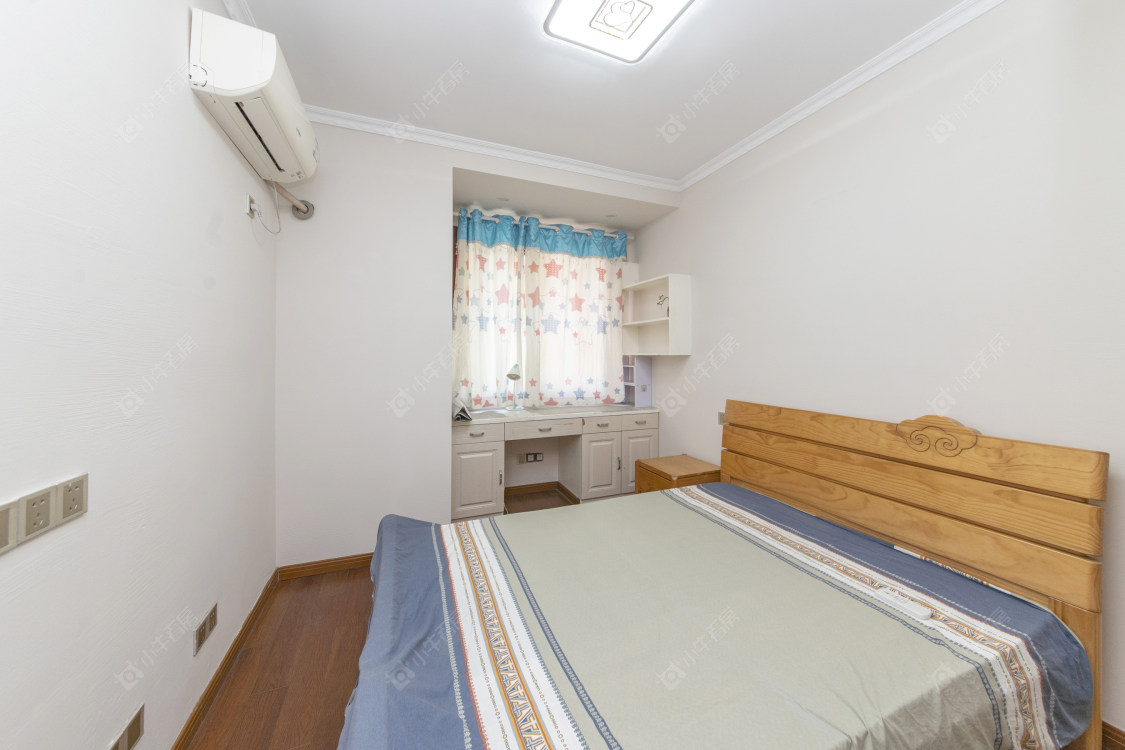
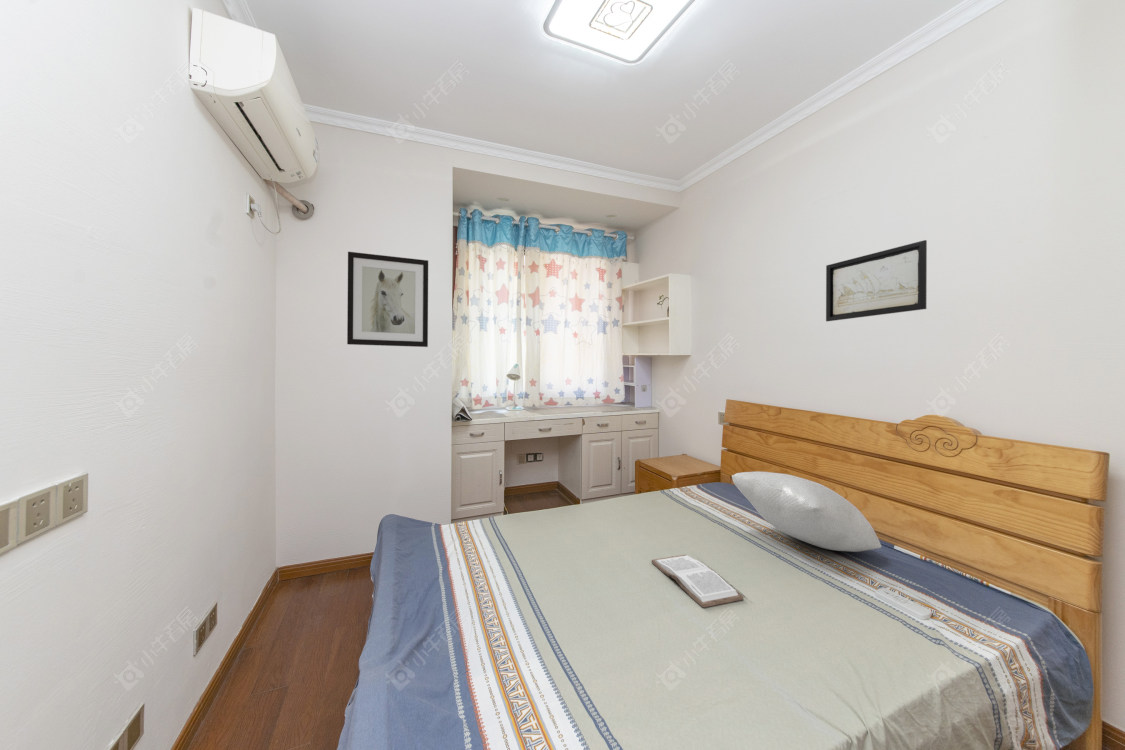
+ wall art [825,239,928,322]
+ book [651,554,744,608]
+ wall art [346,251,429,348]
+ pillow [731,471,882,553]
